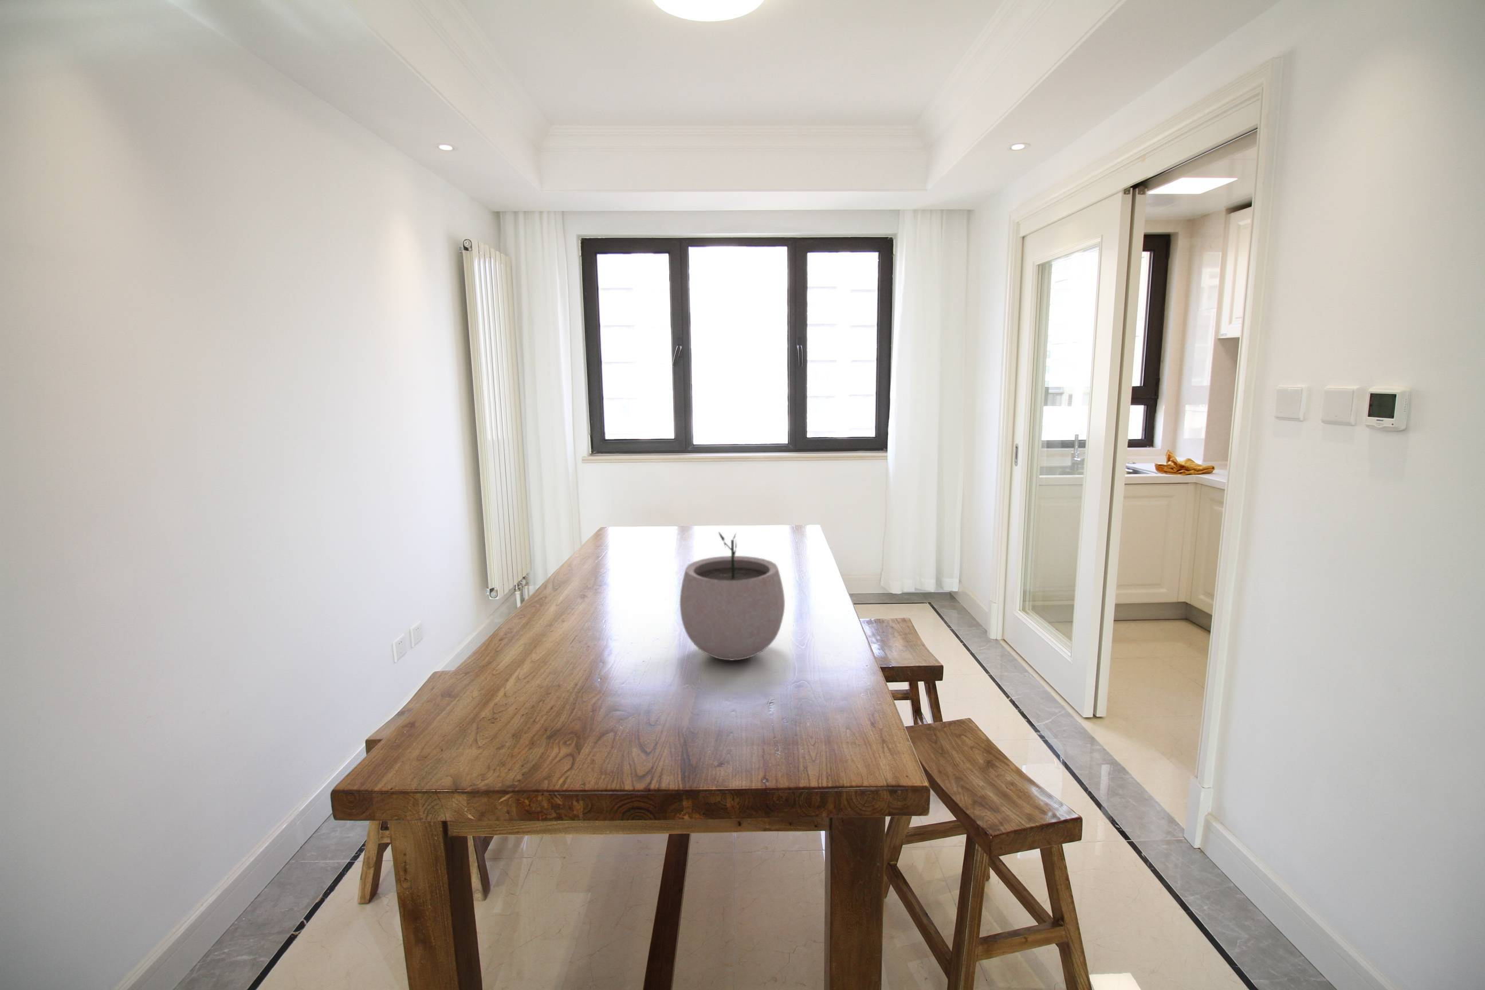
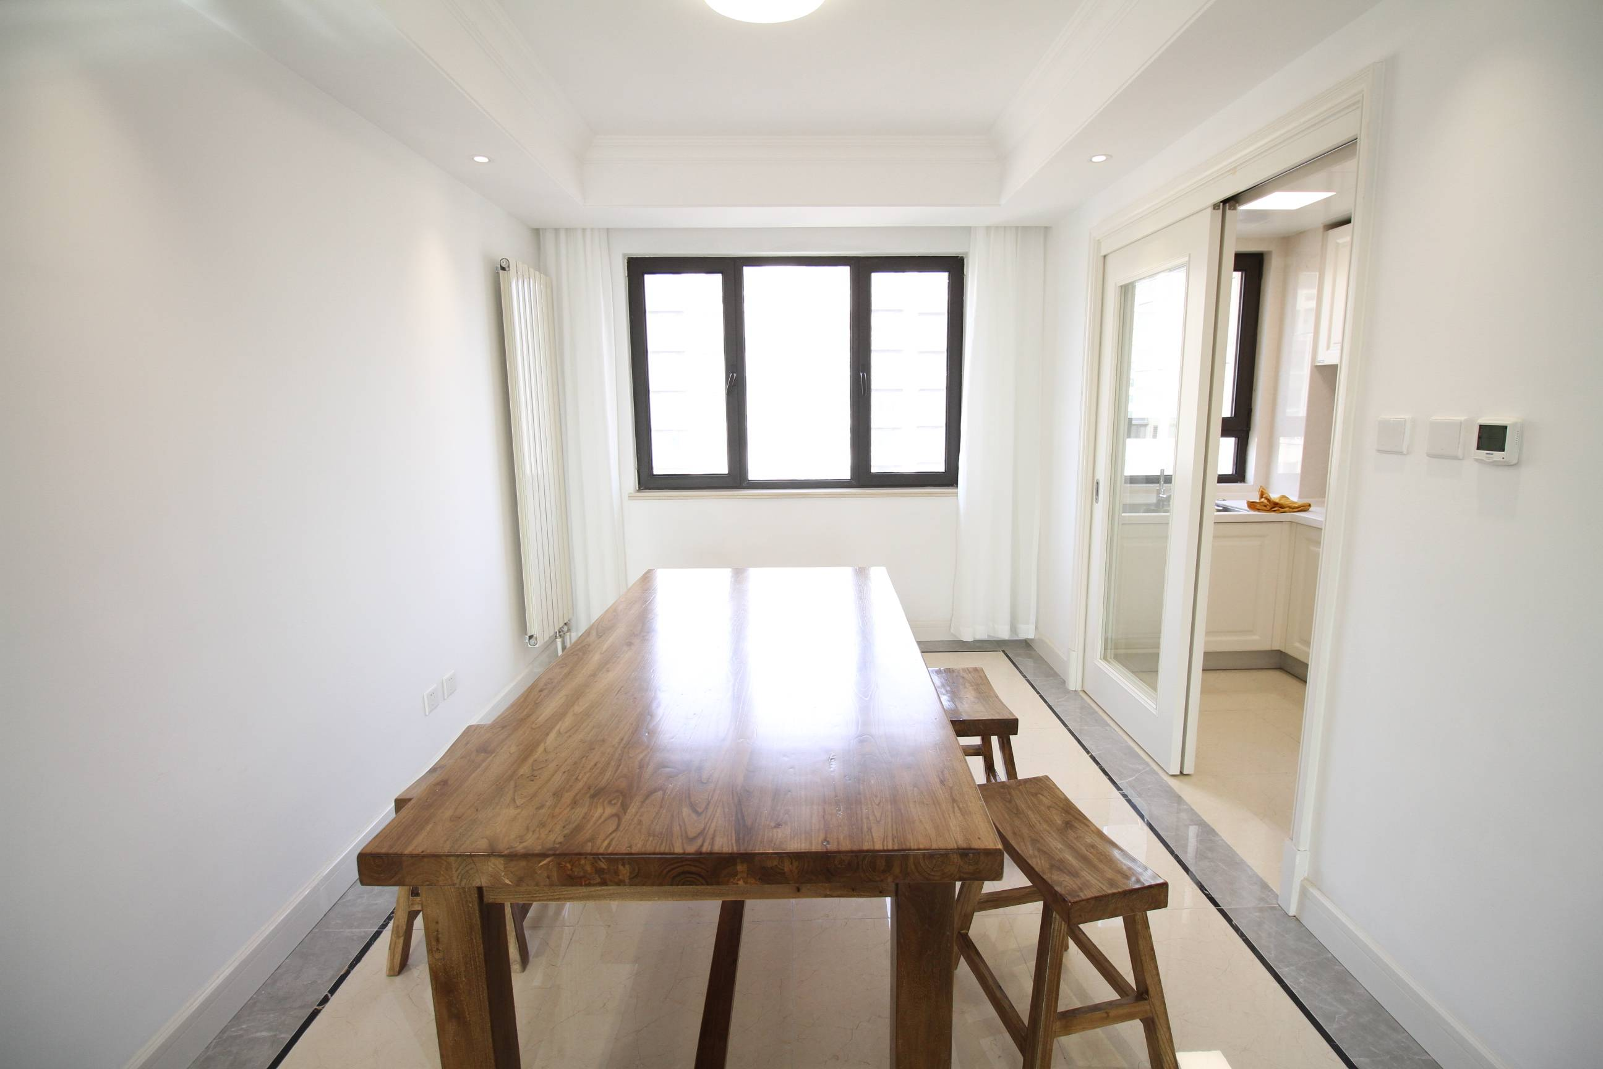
- plant pot [680,531,786,661]
